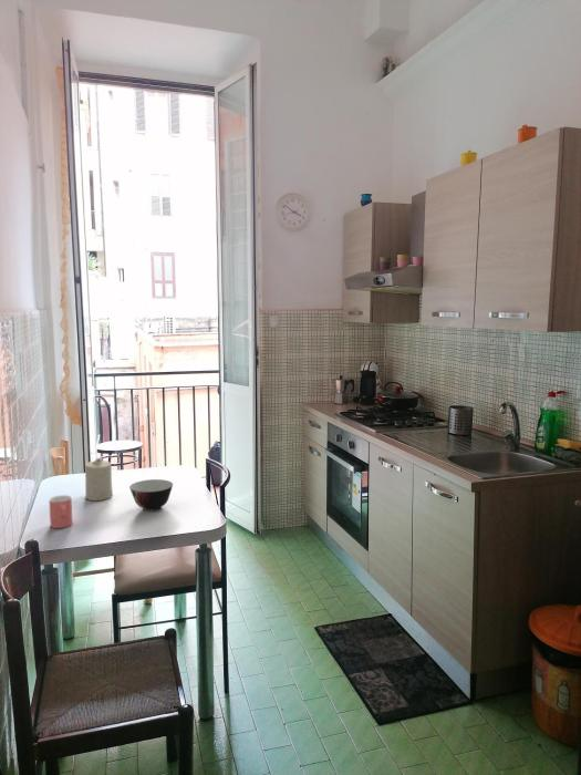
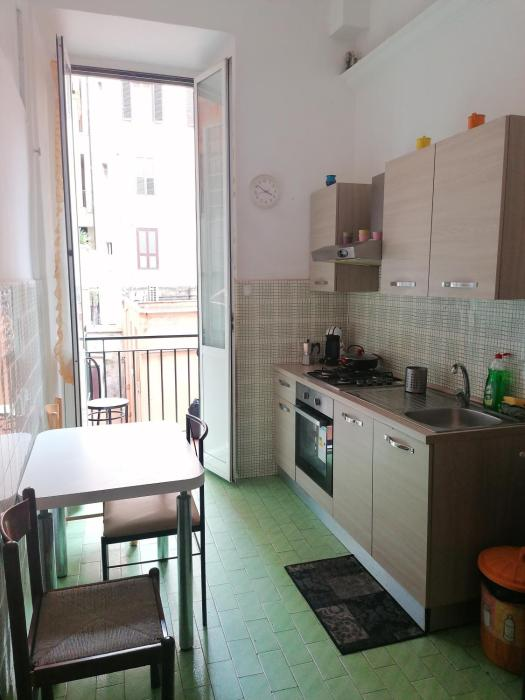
- cup [48,494,74,529]
- candle [84,457,114,502]
- soup bowl [128,478,174,513]
